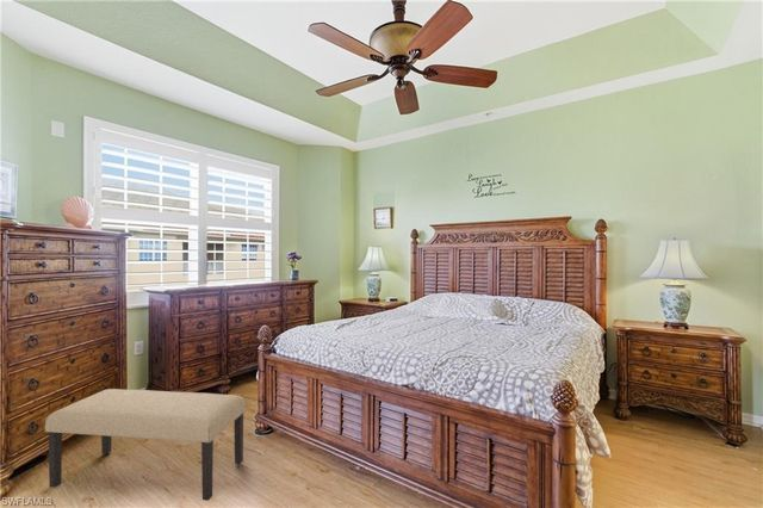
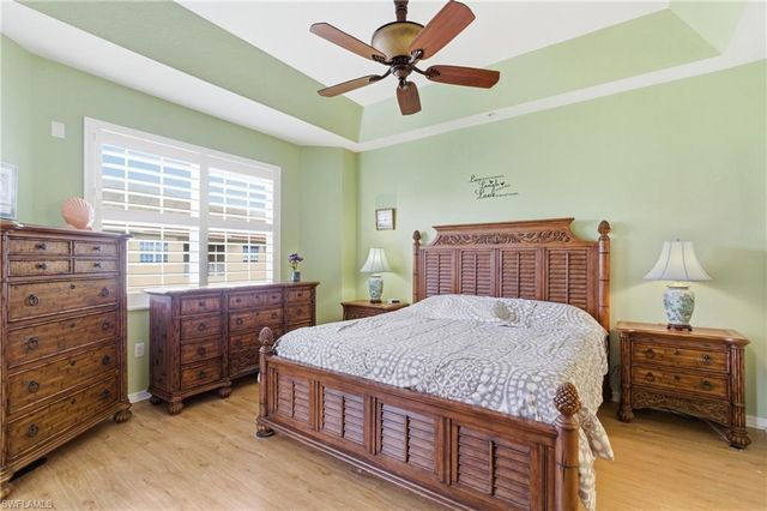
- bench [44,388,247,502]
